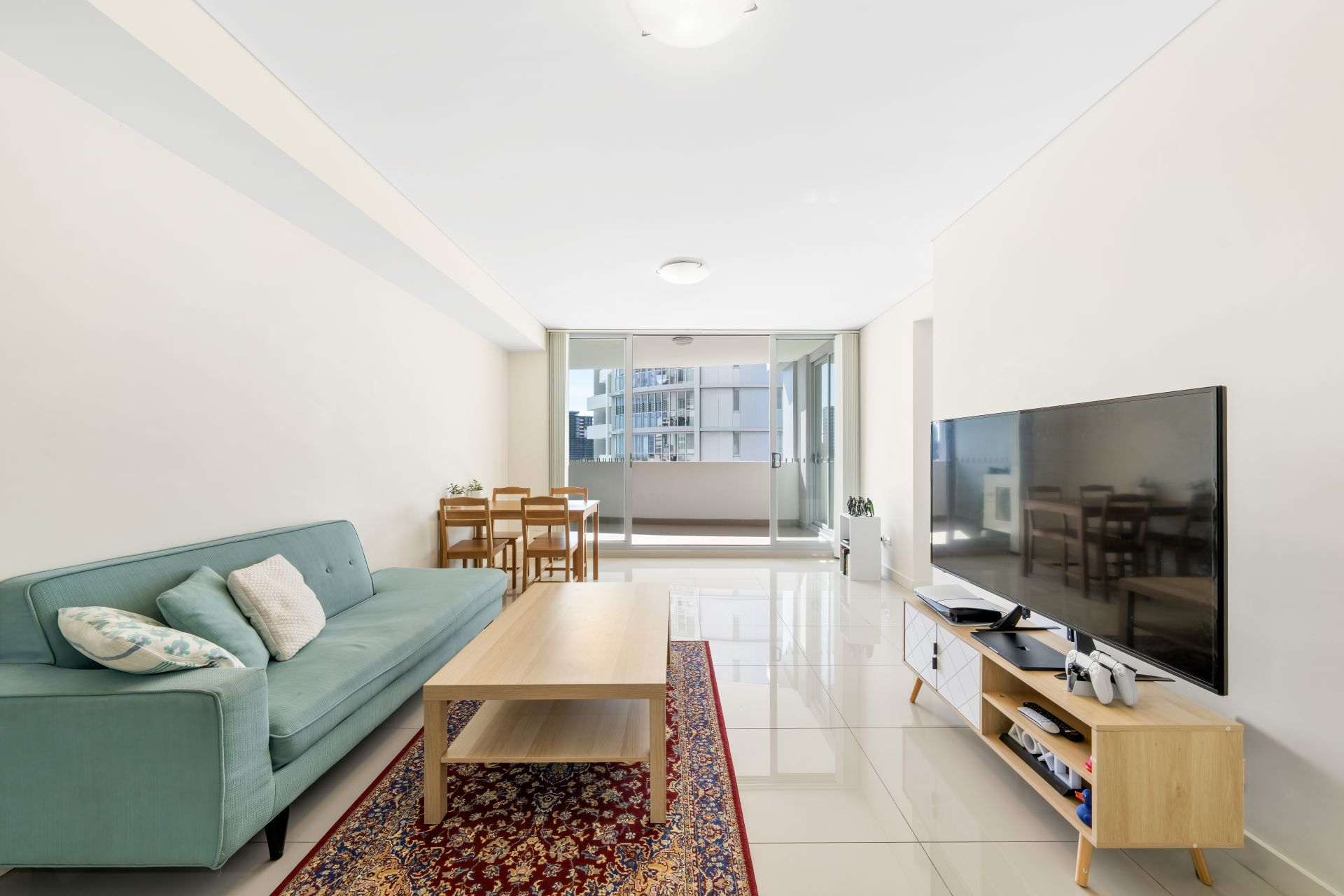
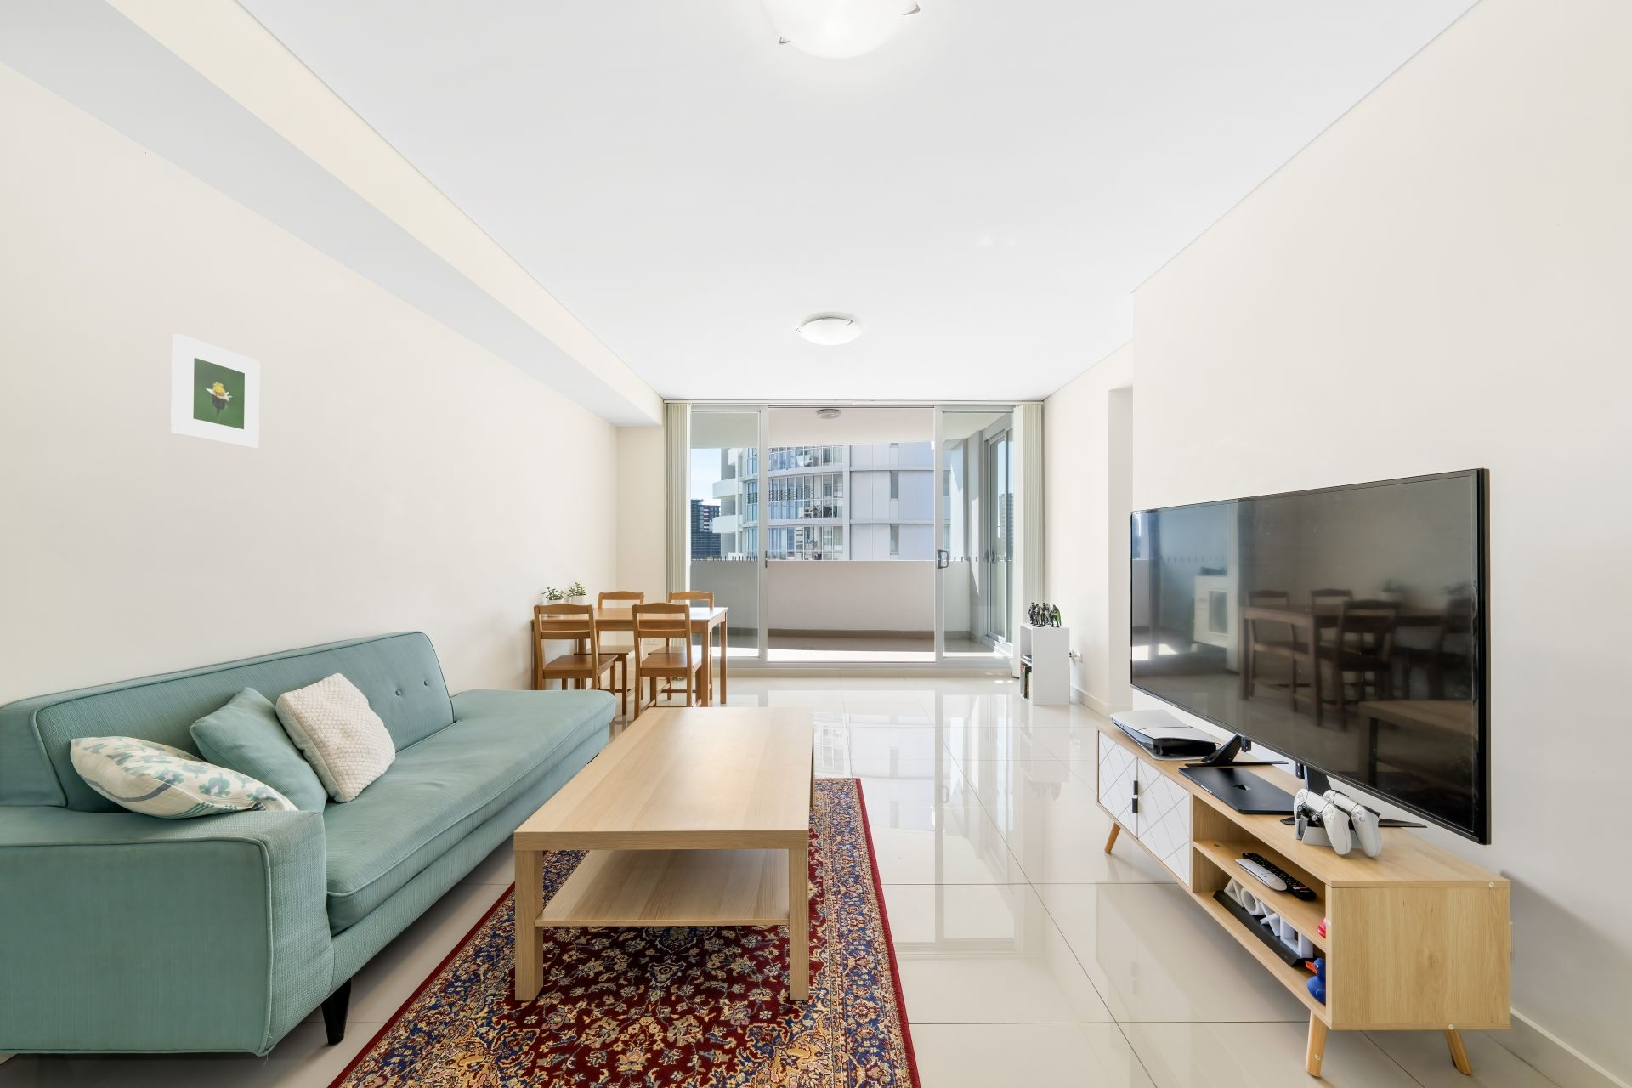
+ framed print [170,333,261,449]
